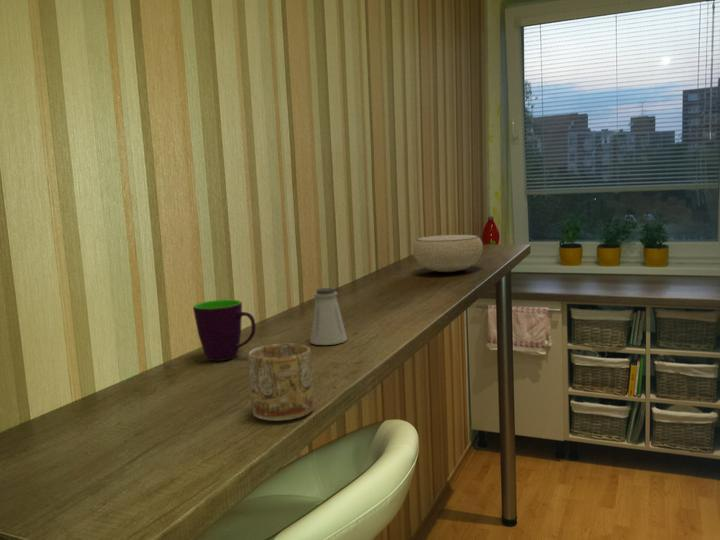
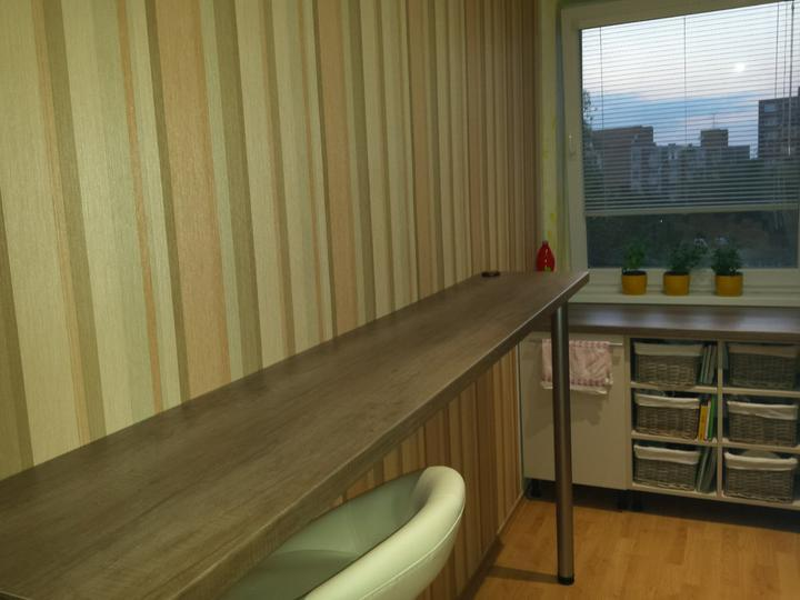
- bowl [412,234,484,273]
- saltshaker [309,287,348,346]
- mug [247,343,314,422]
- mug [192,299,257,362]
